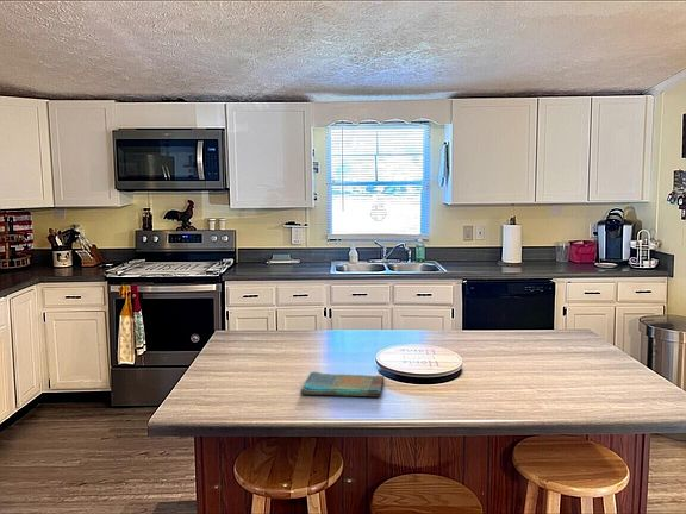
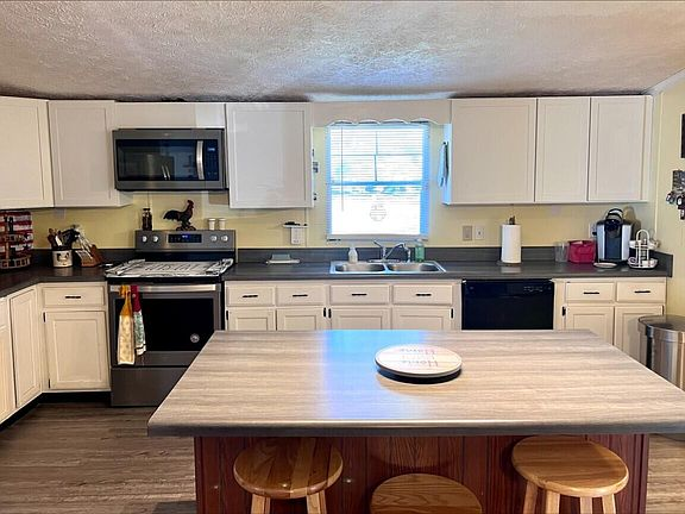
- dish towel [299,370,385,397]
